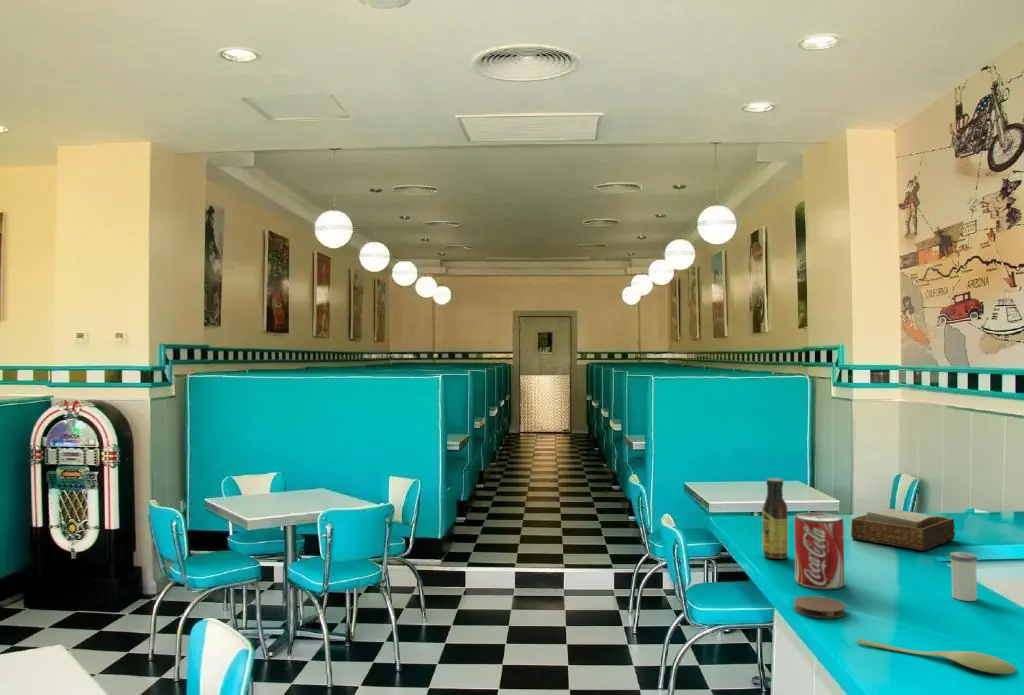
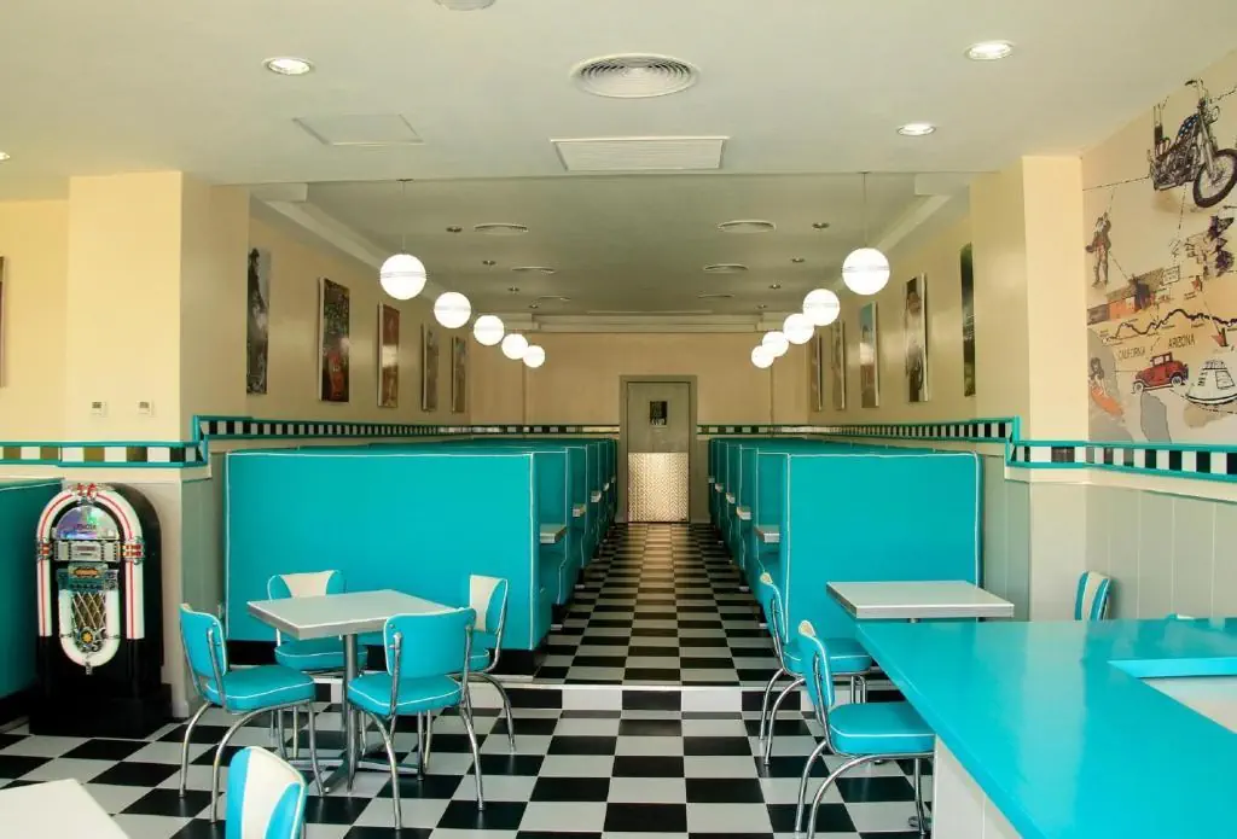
- salt shaker [949,551,978,602]
- soda can [793,511,845,591]
- spoon [856,638,1017,675]
- coaster [792,595,847,619]
- sauce bottle [761,477,789,560]
- napkin holder [850,508,956,552]
